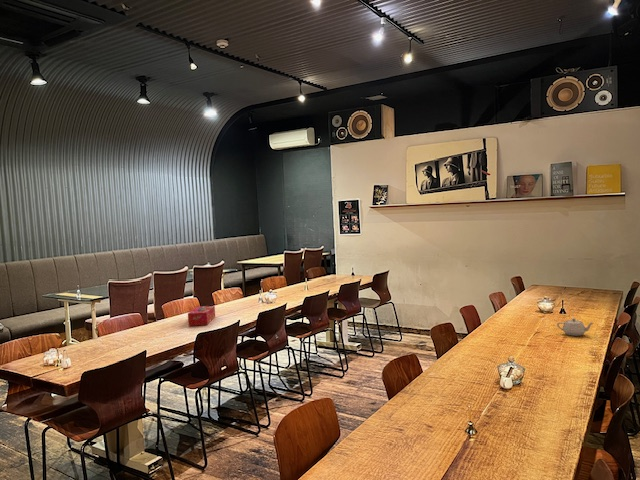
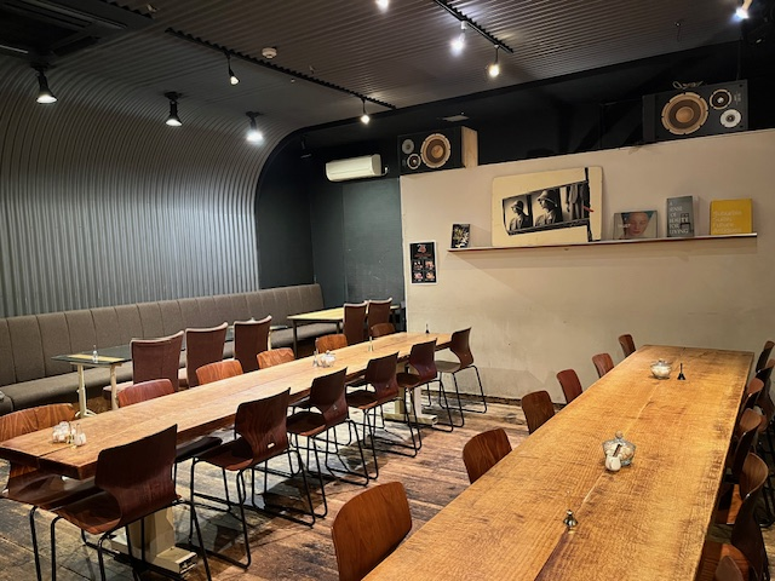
- teapot [556,317,594,337]
- tissue box [187,305,216,327]
